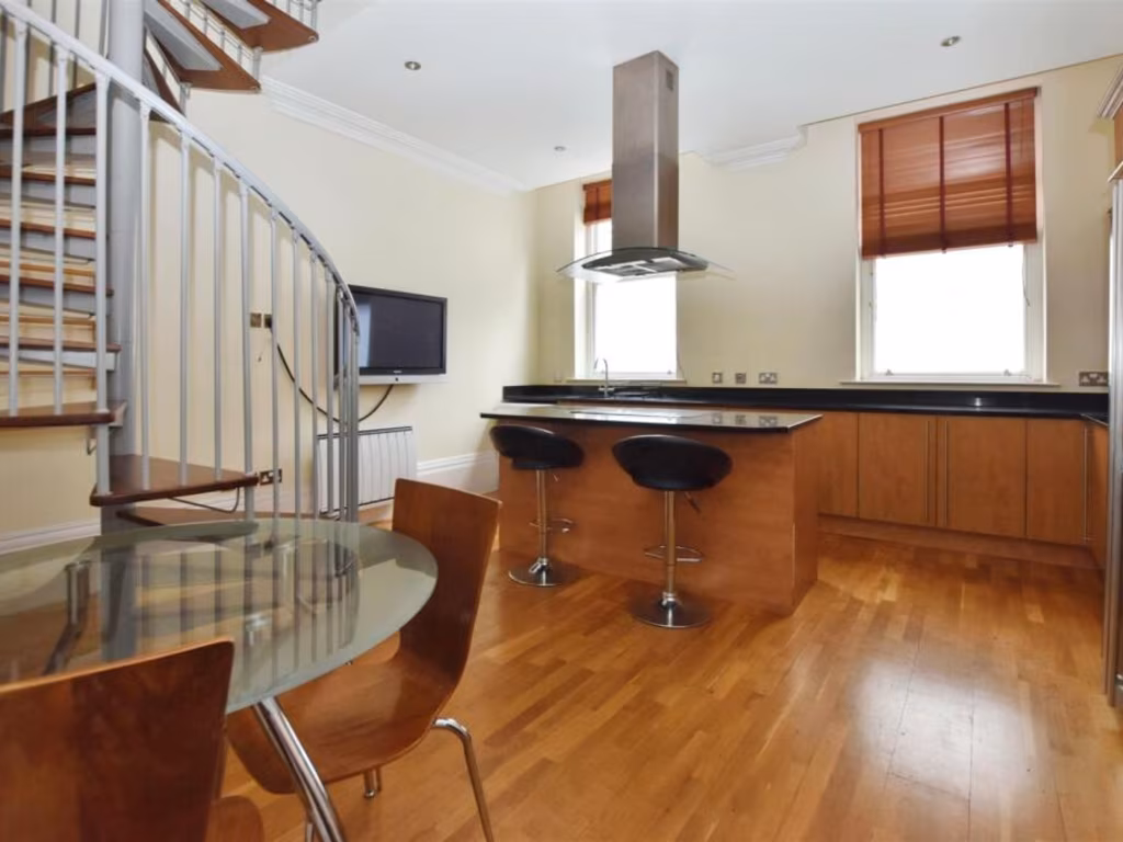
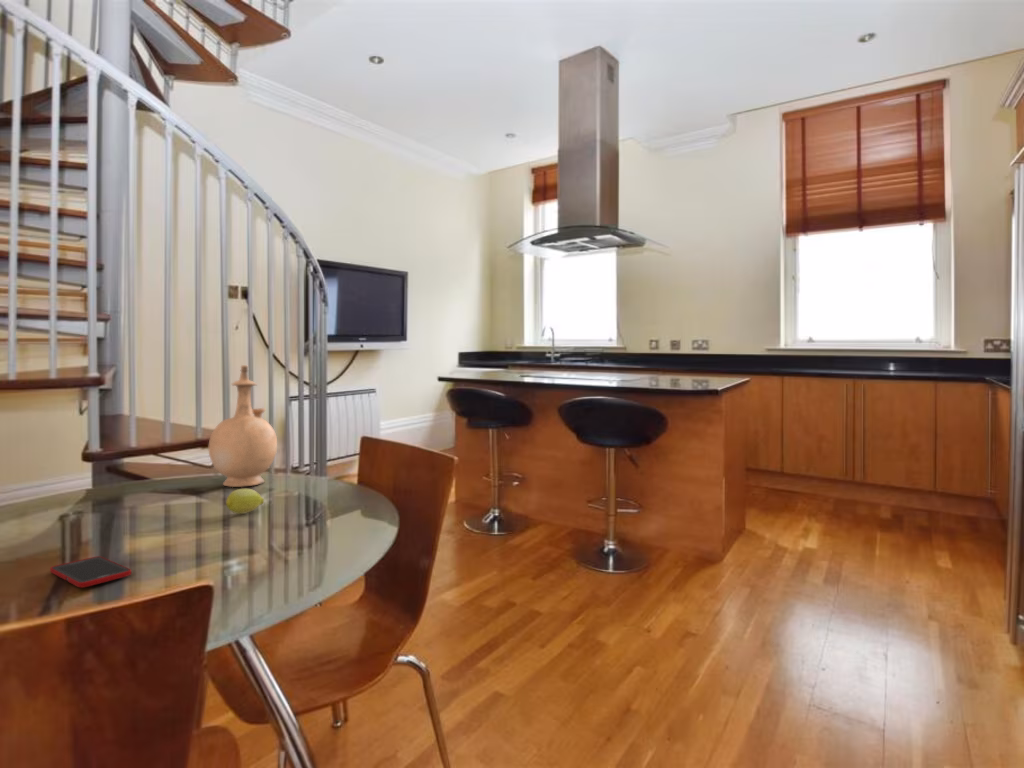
+ cell phone [49,555,132,589]
+ vase [208,364,278,488]
+ fruit [225,488,265,515]
